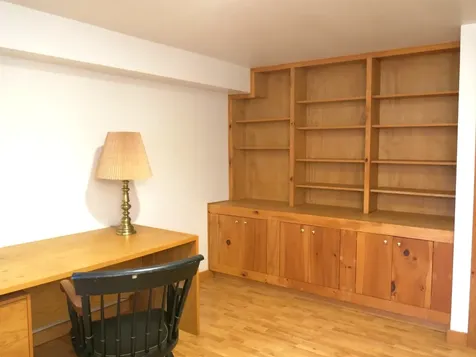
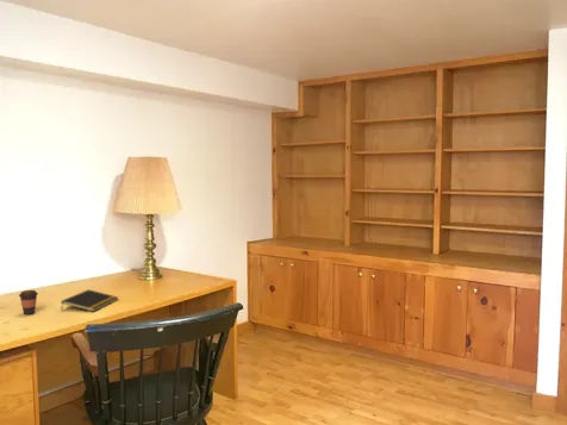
+ notepad [60,288,119,313]
+ coffee cup [18,289,39,315]
